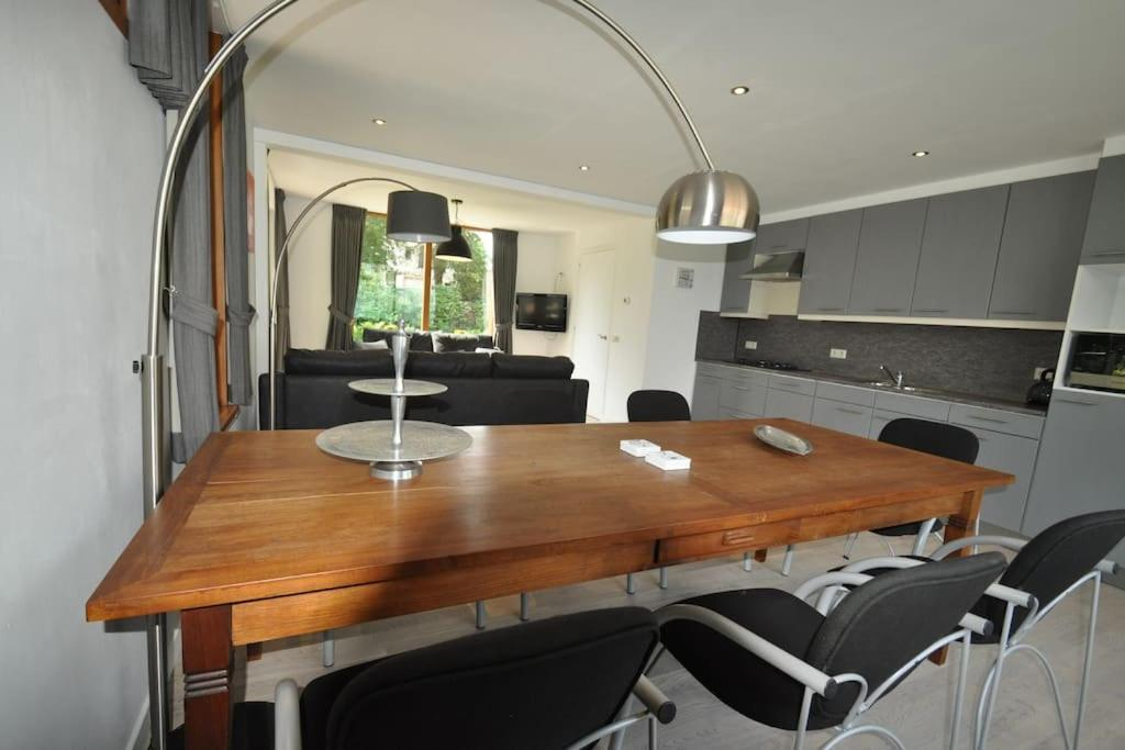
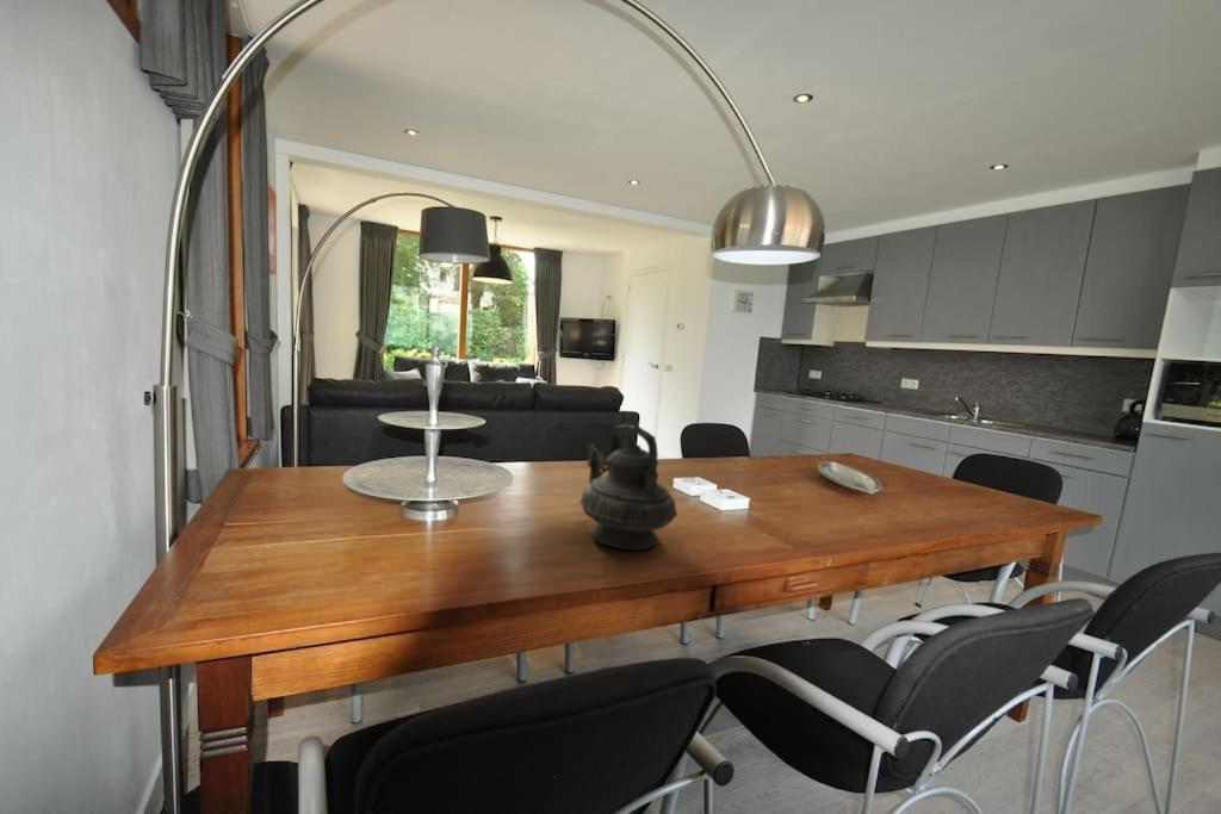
+ teapot [578,421,678,552]
